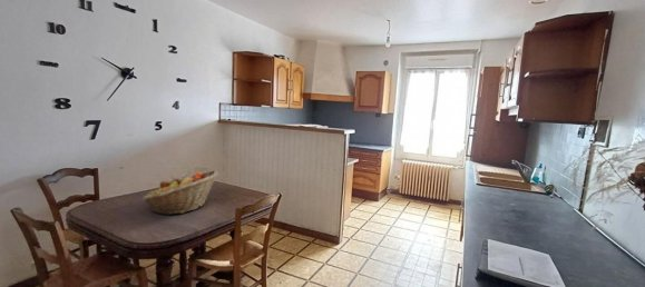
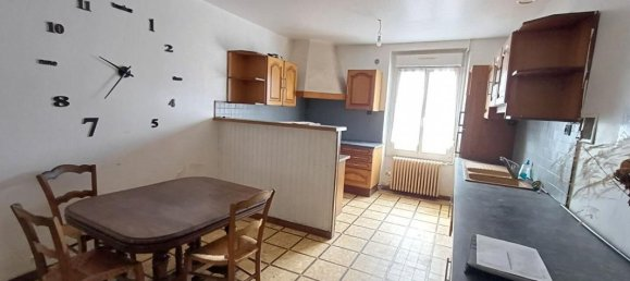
- fruit basket [141,169,219,216]
